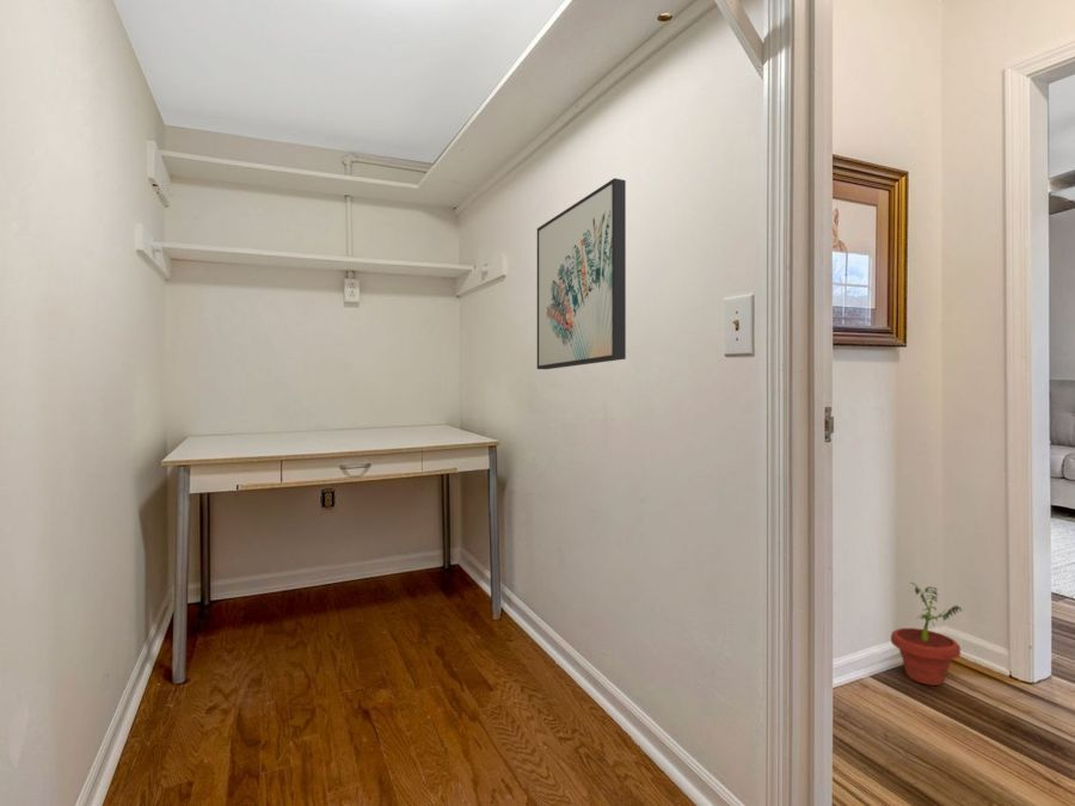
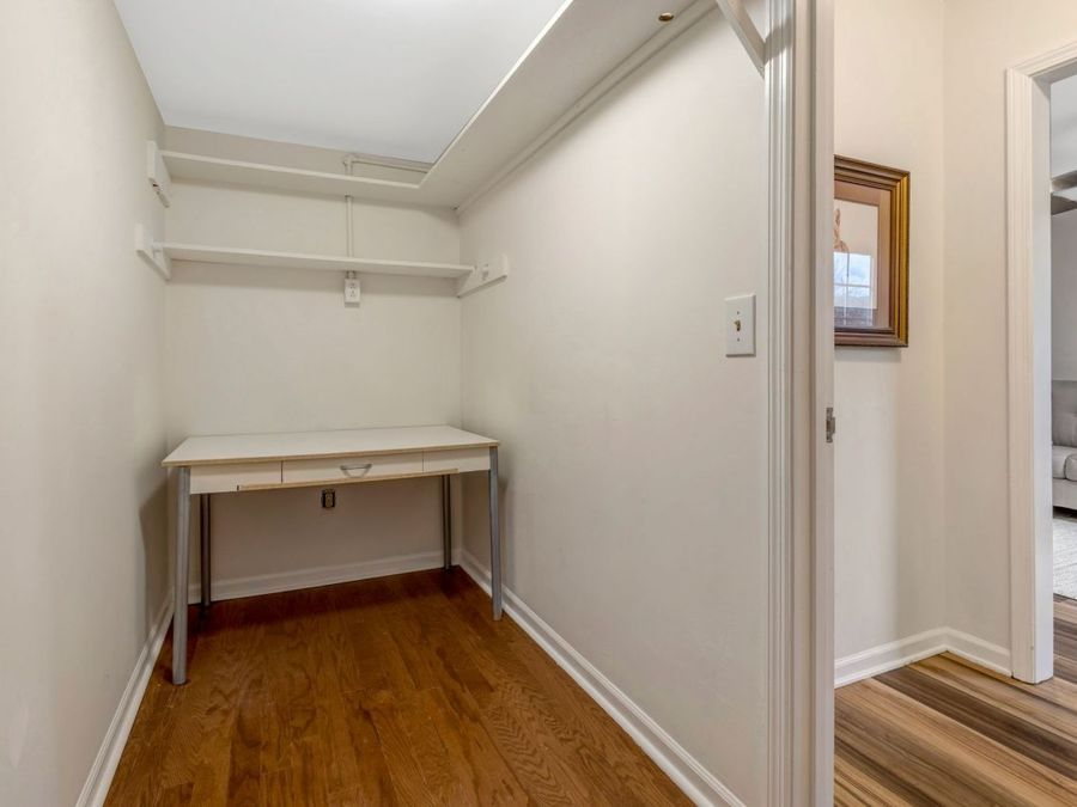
- wall art [536,177,627,370]
- potted plant [890,582,964,687]
